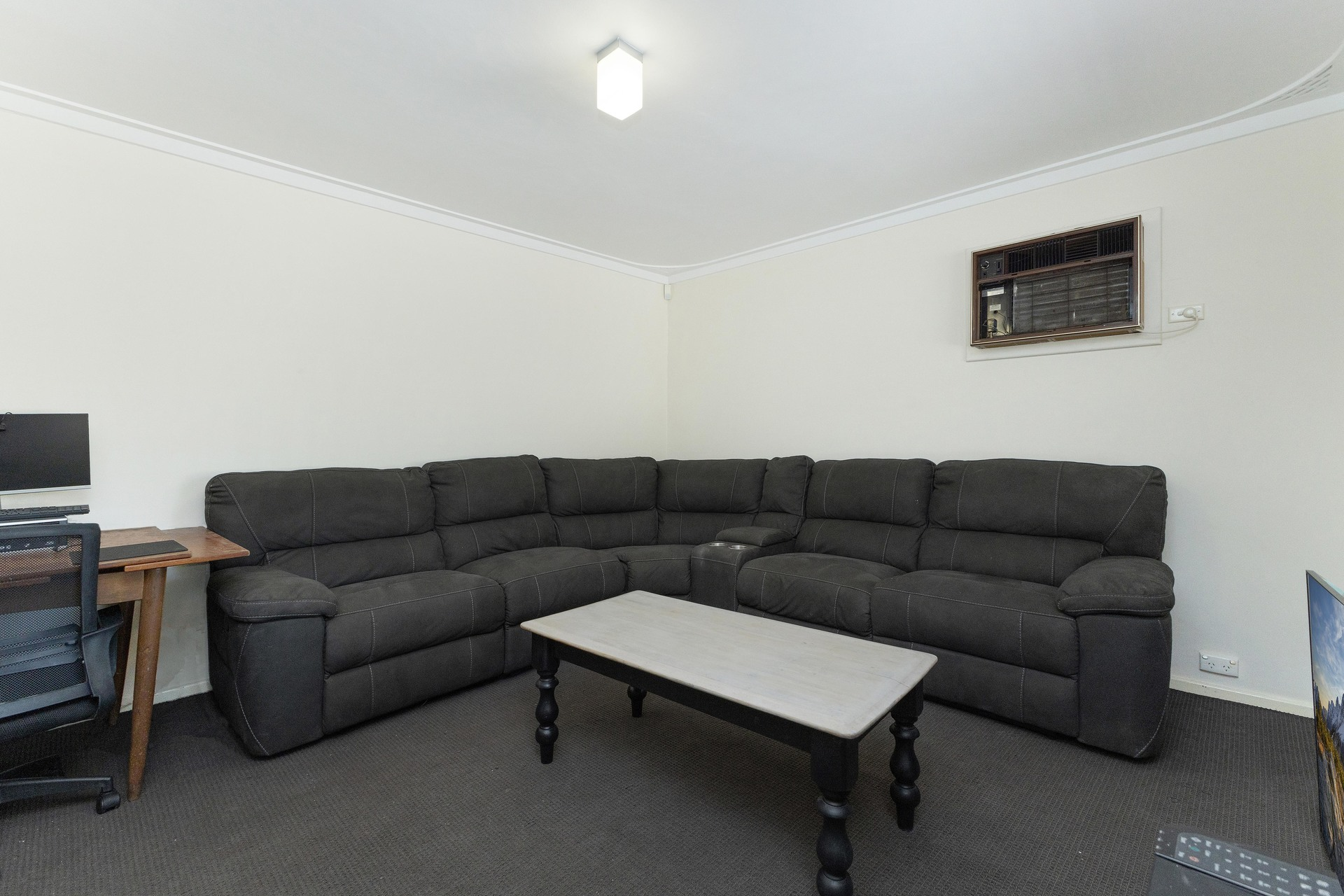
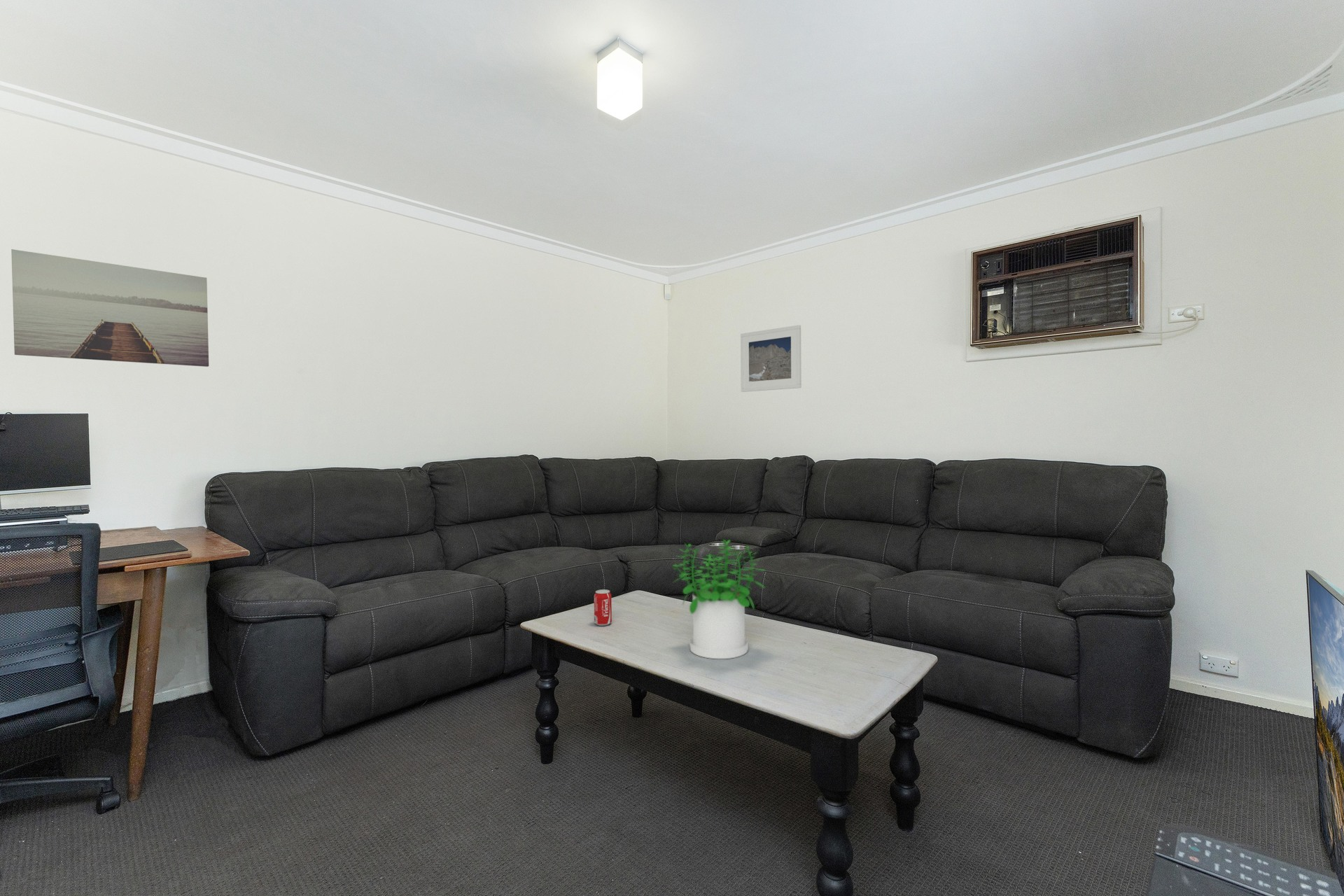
+ wall art [10,248,209,367]
+ potted plant [671,539,766,659]
+ beverage can [594,589,612,626]
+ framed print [740,324,802,393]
